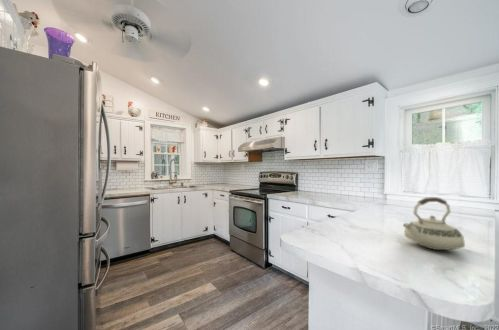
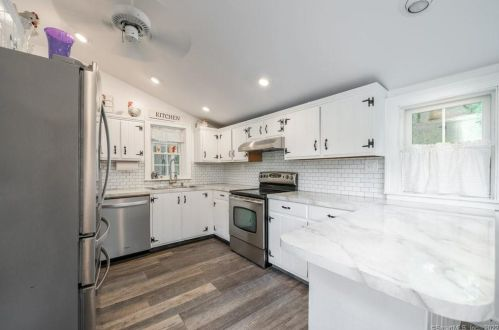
- teakettle [402,196,466,251]
